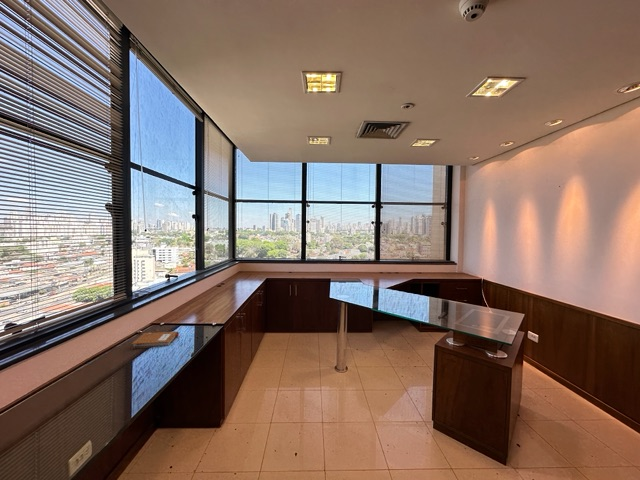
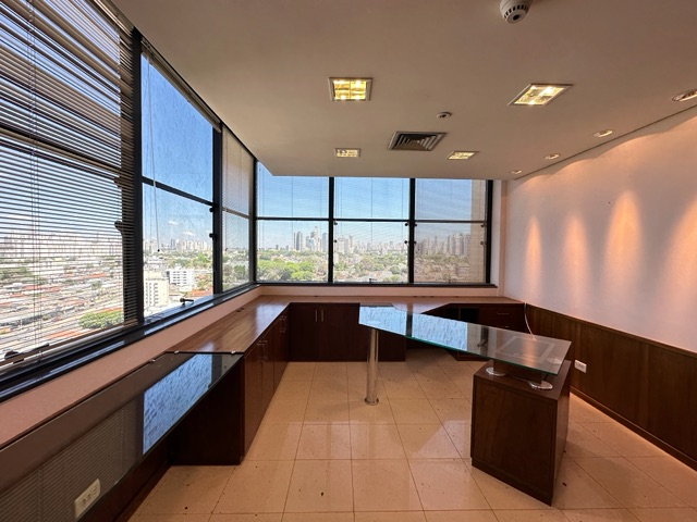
- notebook [131,331,180,349]
